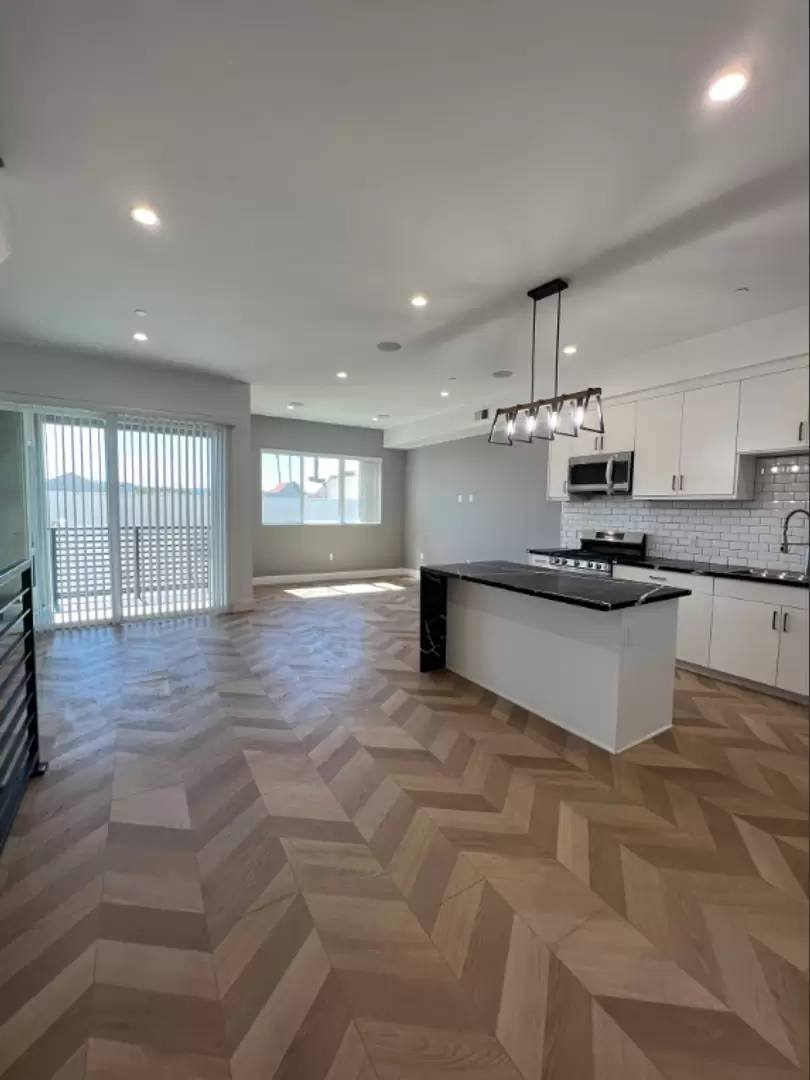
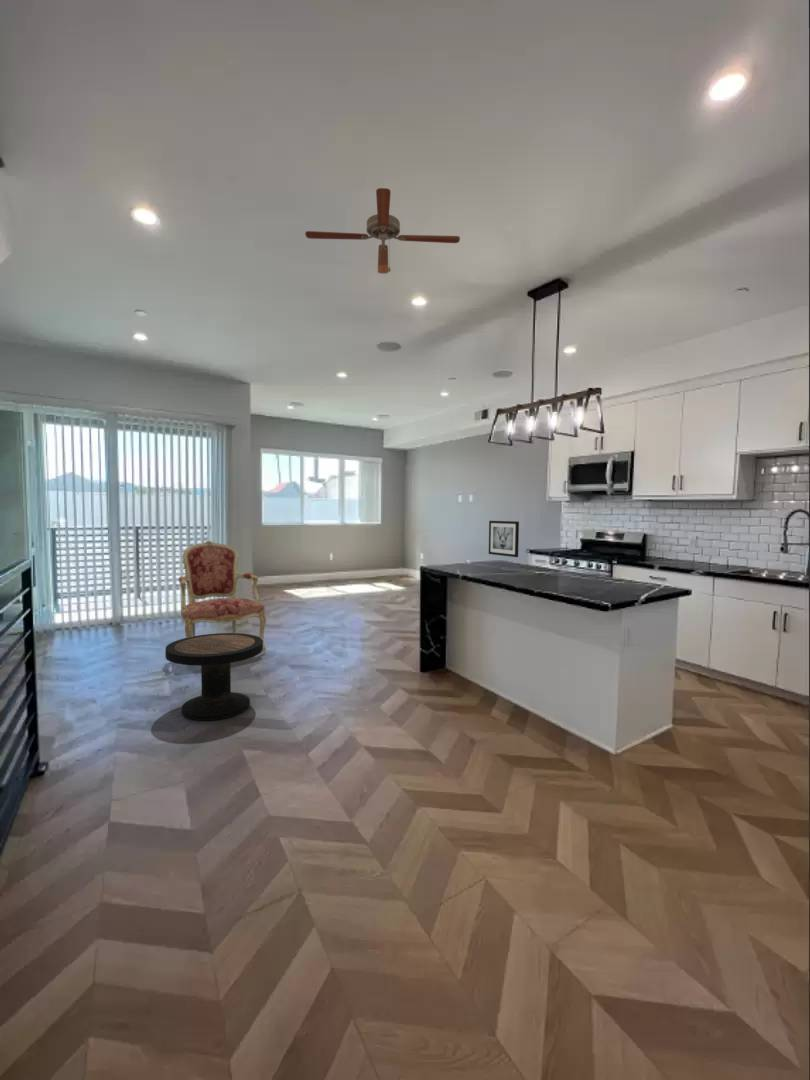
+ side table [164,632,264,721]
+ armchair [178,540,267,654]
+ wall art [488,520,520,558]
+ ceiling fan [304,187,461,275]
